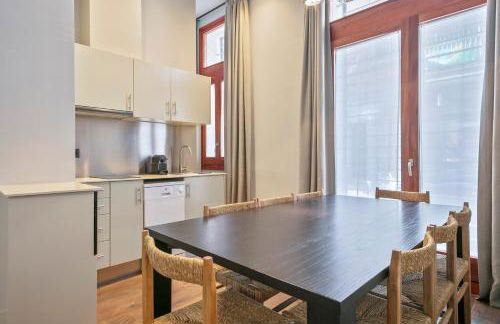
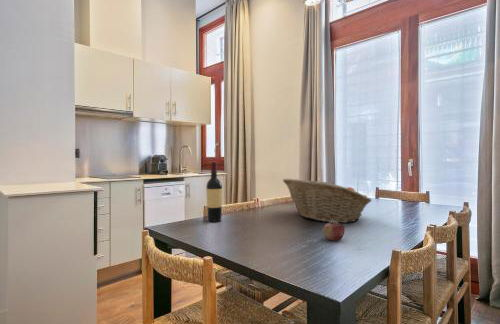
+ wine bottle [205,161,223,223]
+ fruit basket [282,178,373,224]
+ apple [322,220,346,241]
